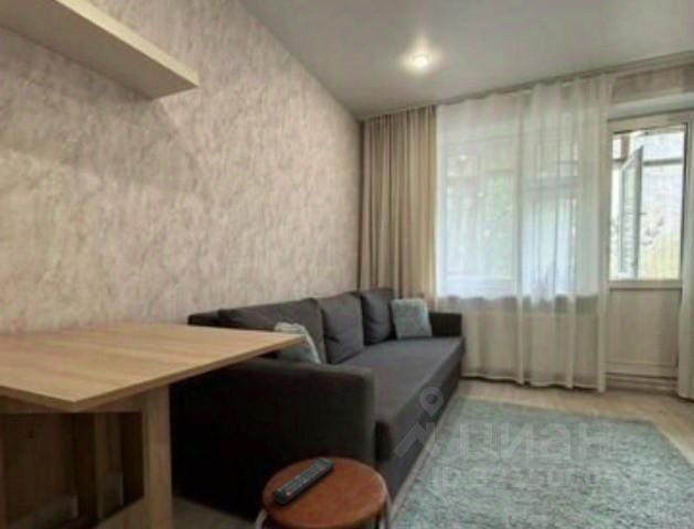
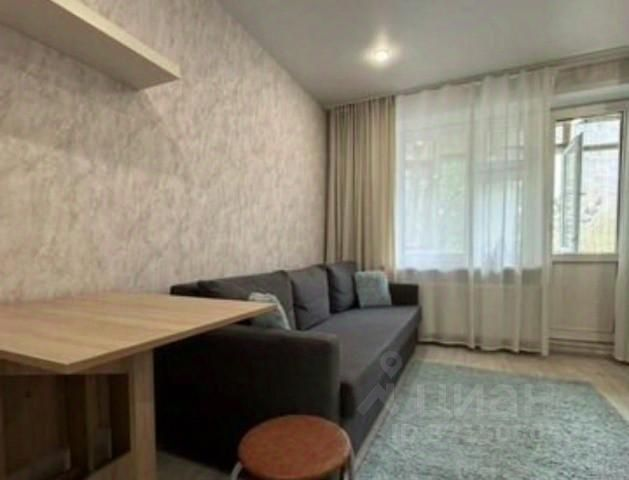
- remote control [270,456,338,506]
